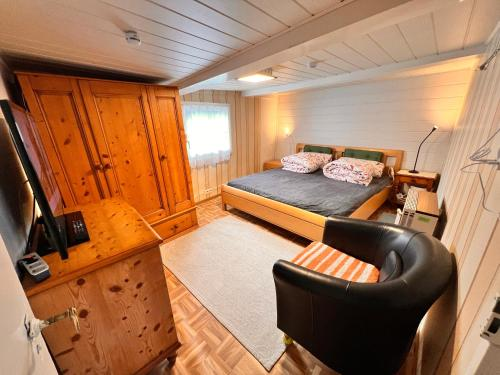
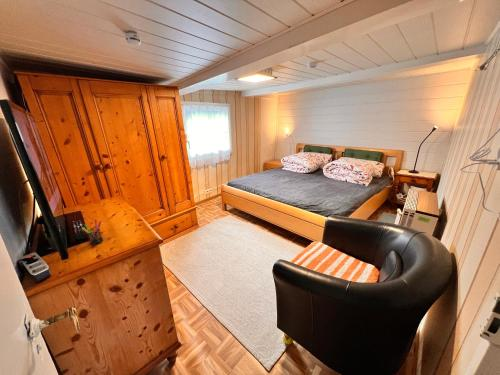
+ pen holder [81,218,104,246]
